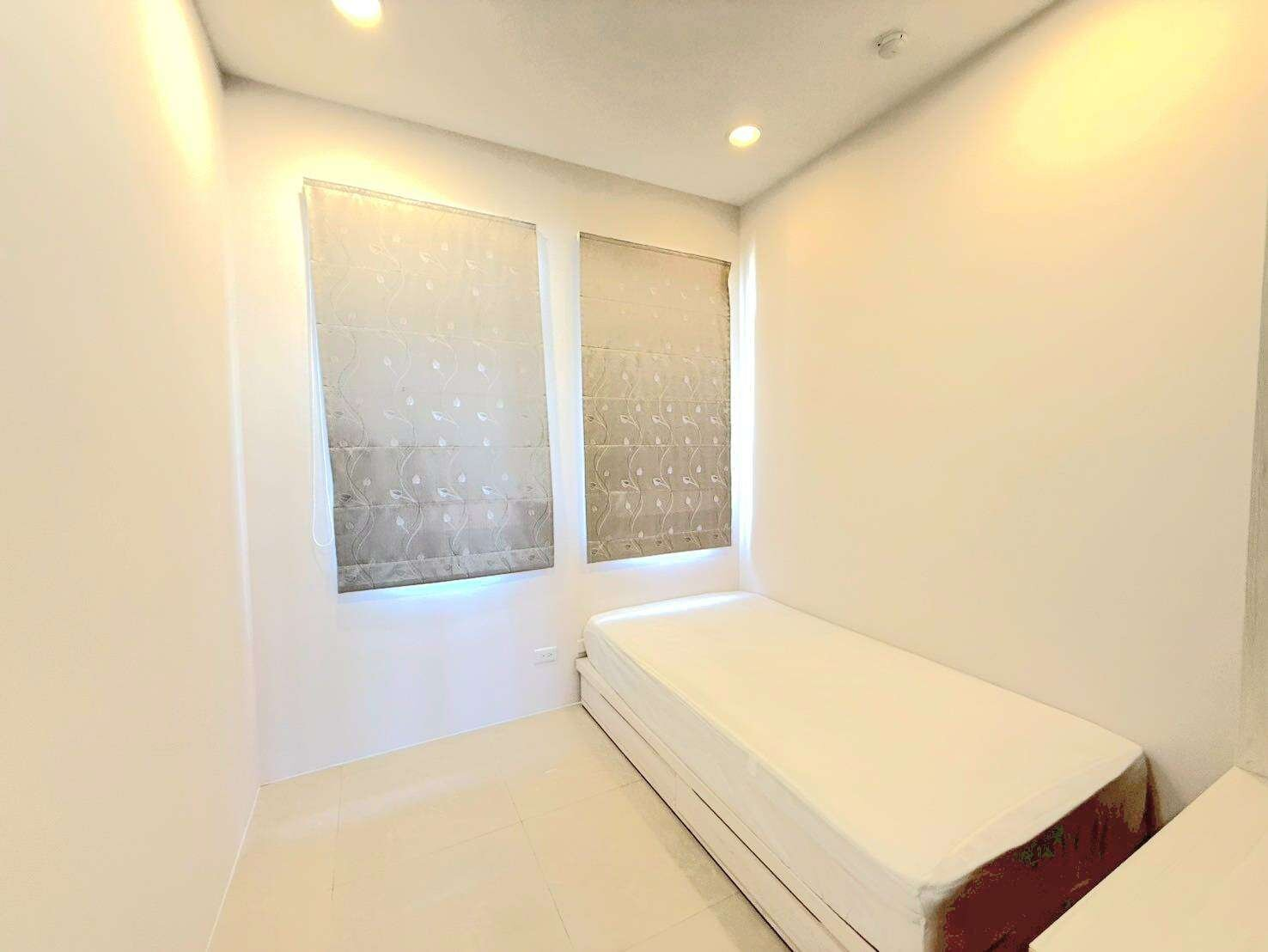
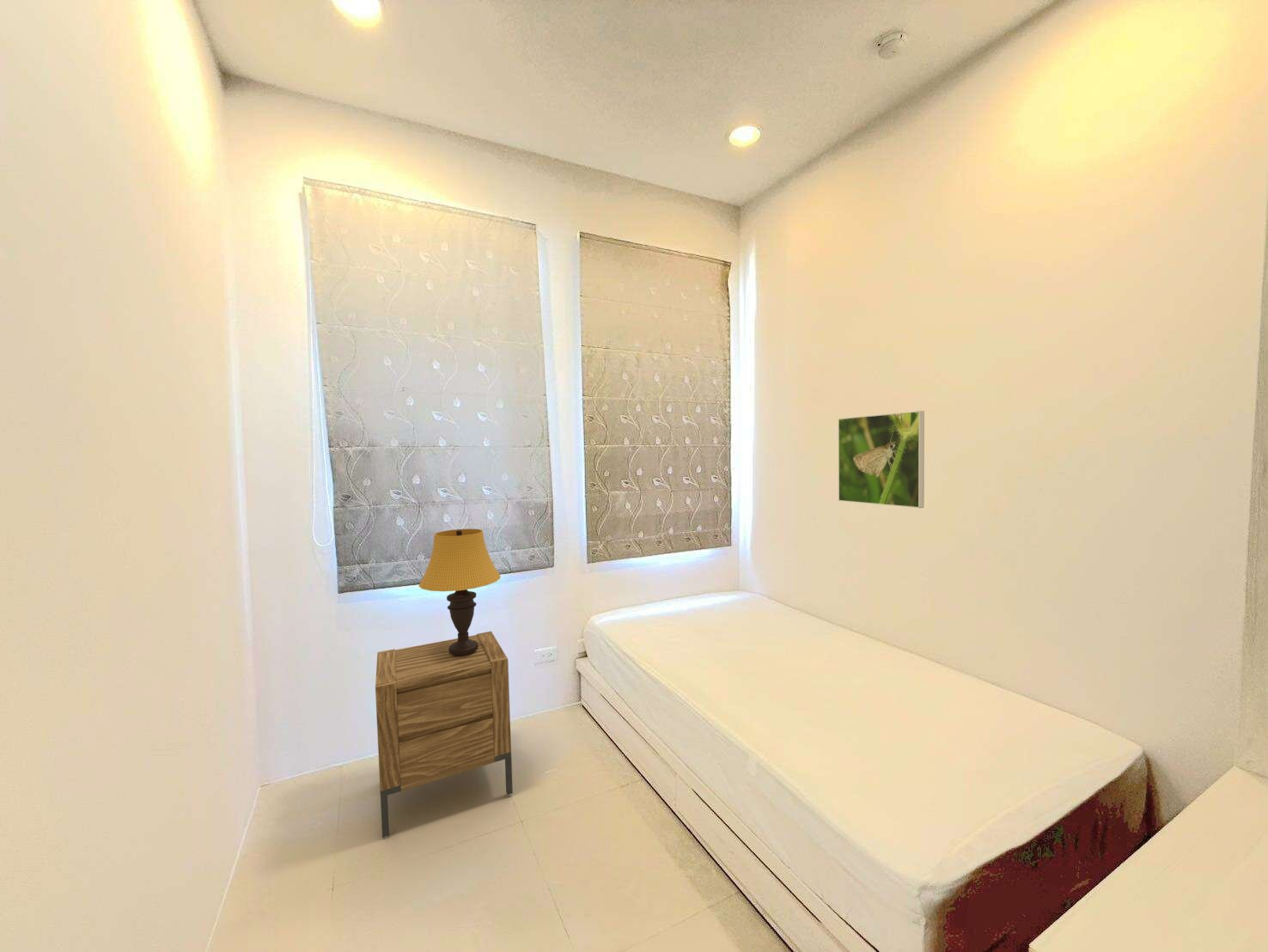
+ nightstand [375,631,514,839]
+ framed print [838,410,925,509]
+ table lamp [418,528,502,656]
